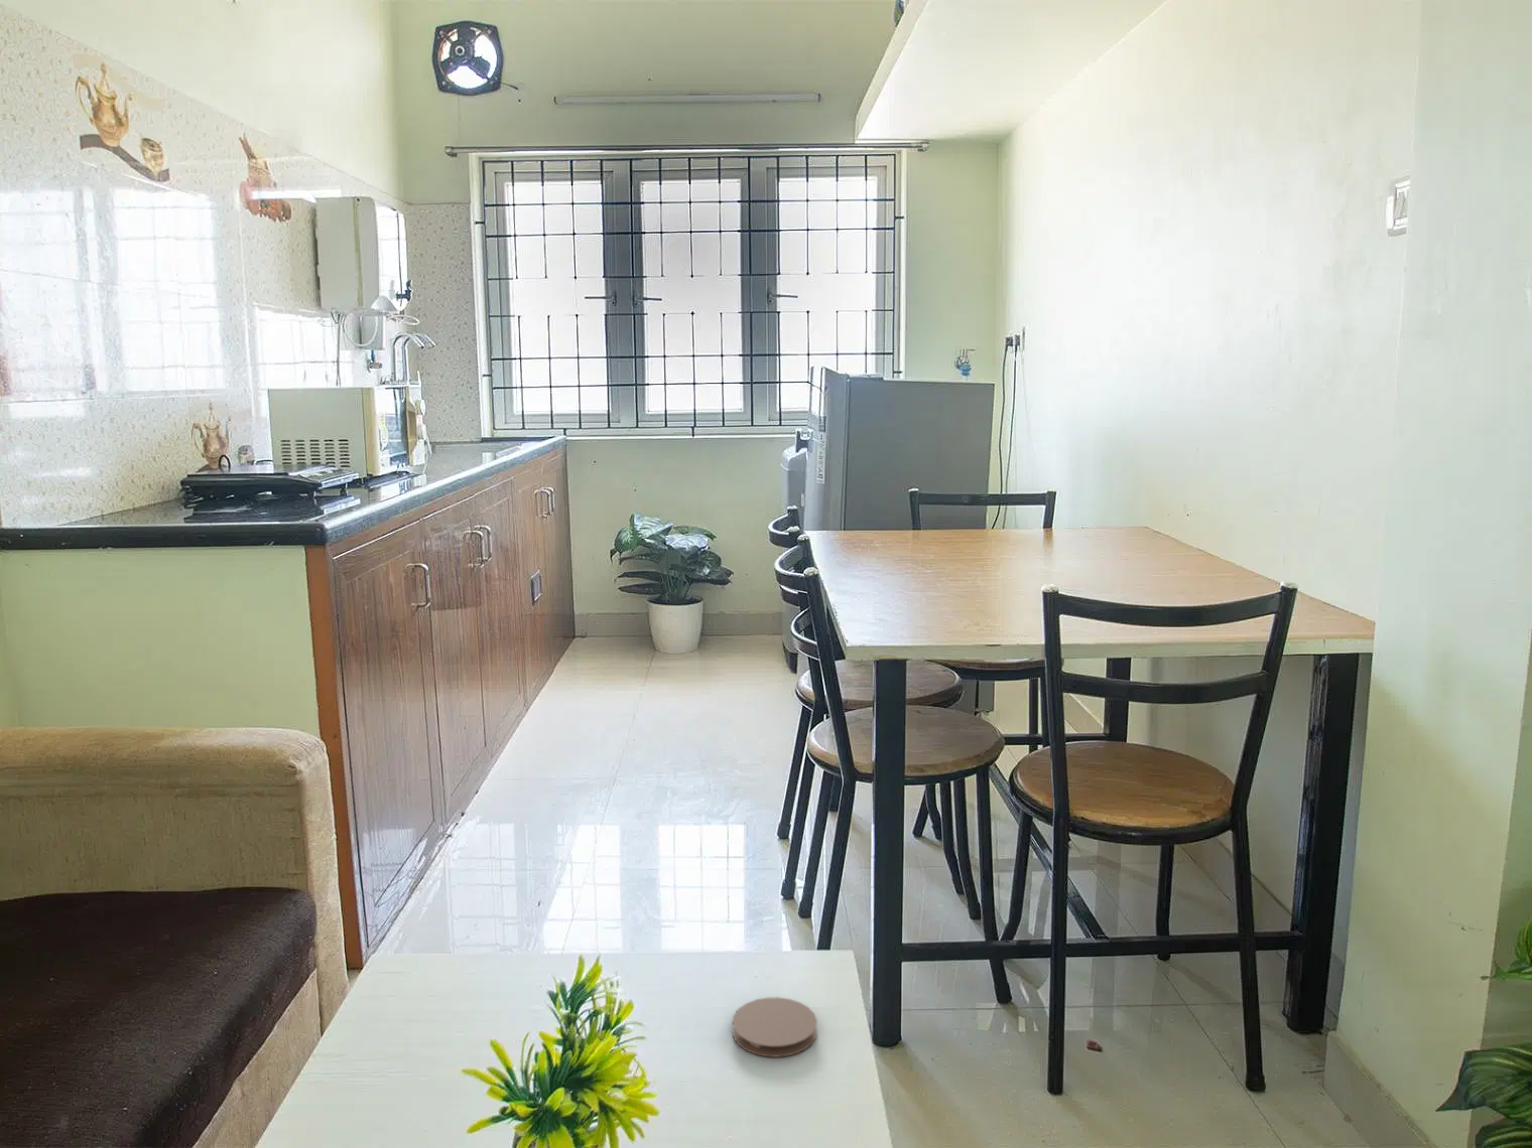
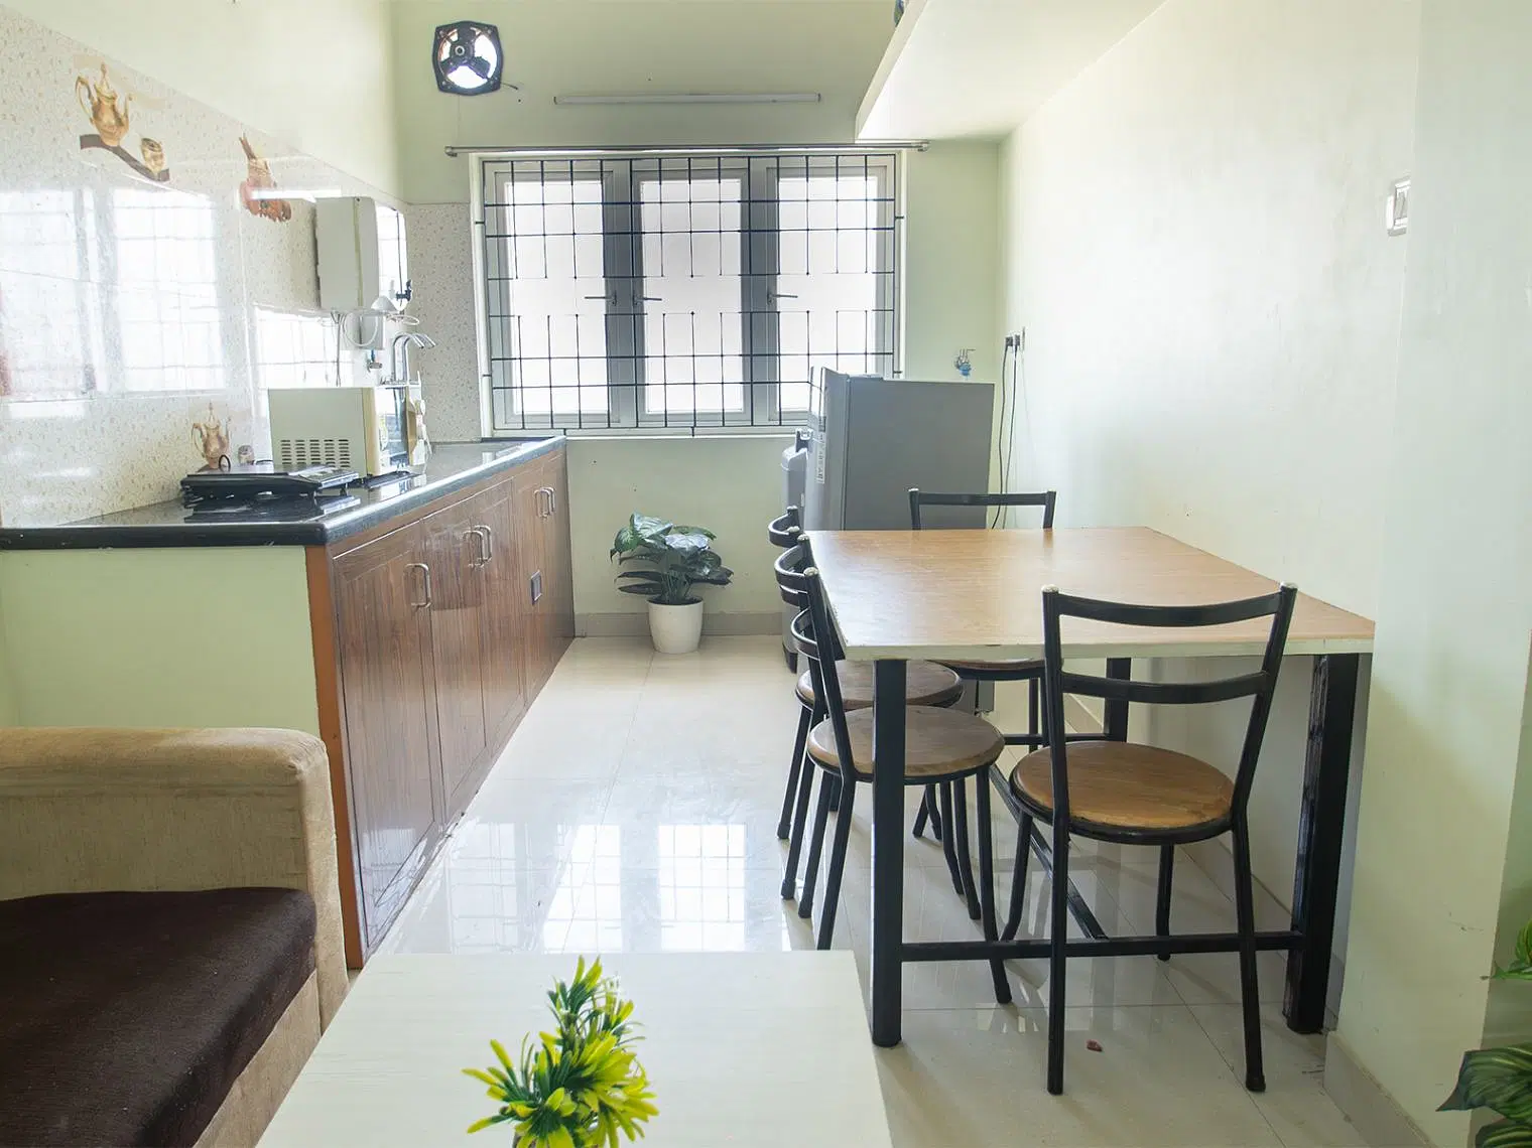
- coaster [731,996,818,1059]
